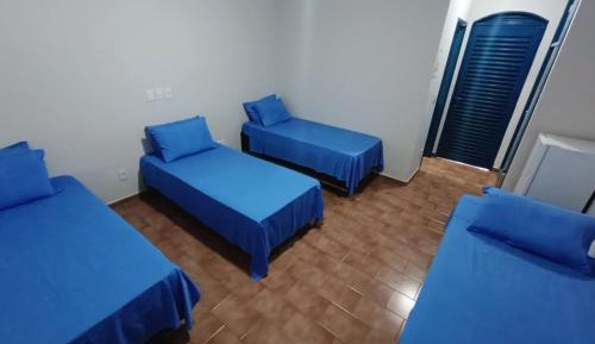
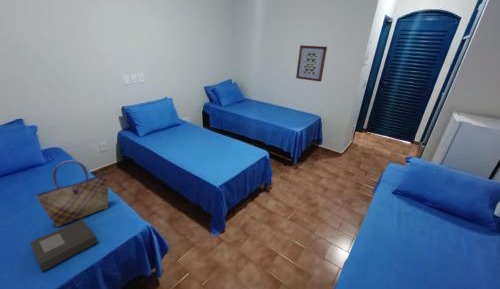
+ wall art [295,44,328,83]
+ tote bag [35,160,110,228]
+ book [29,218,98,273]
